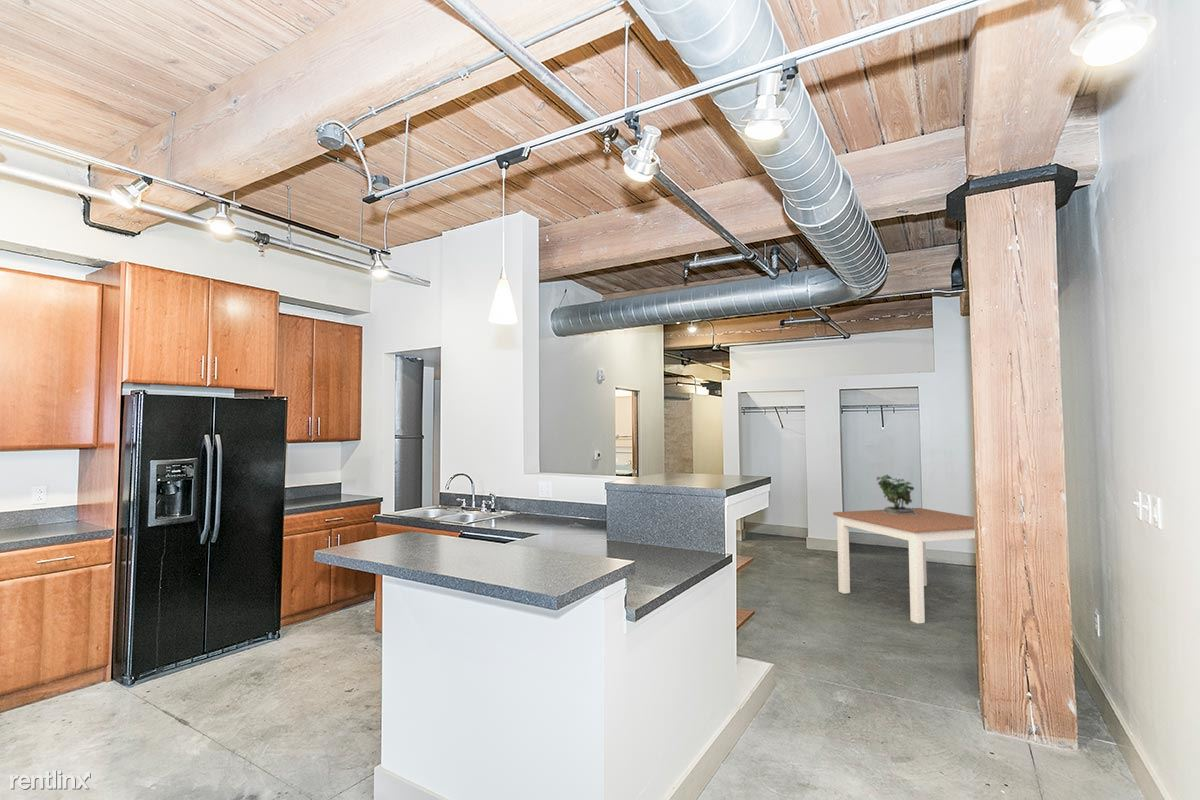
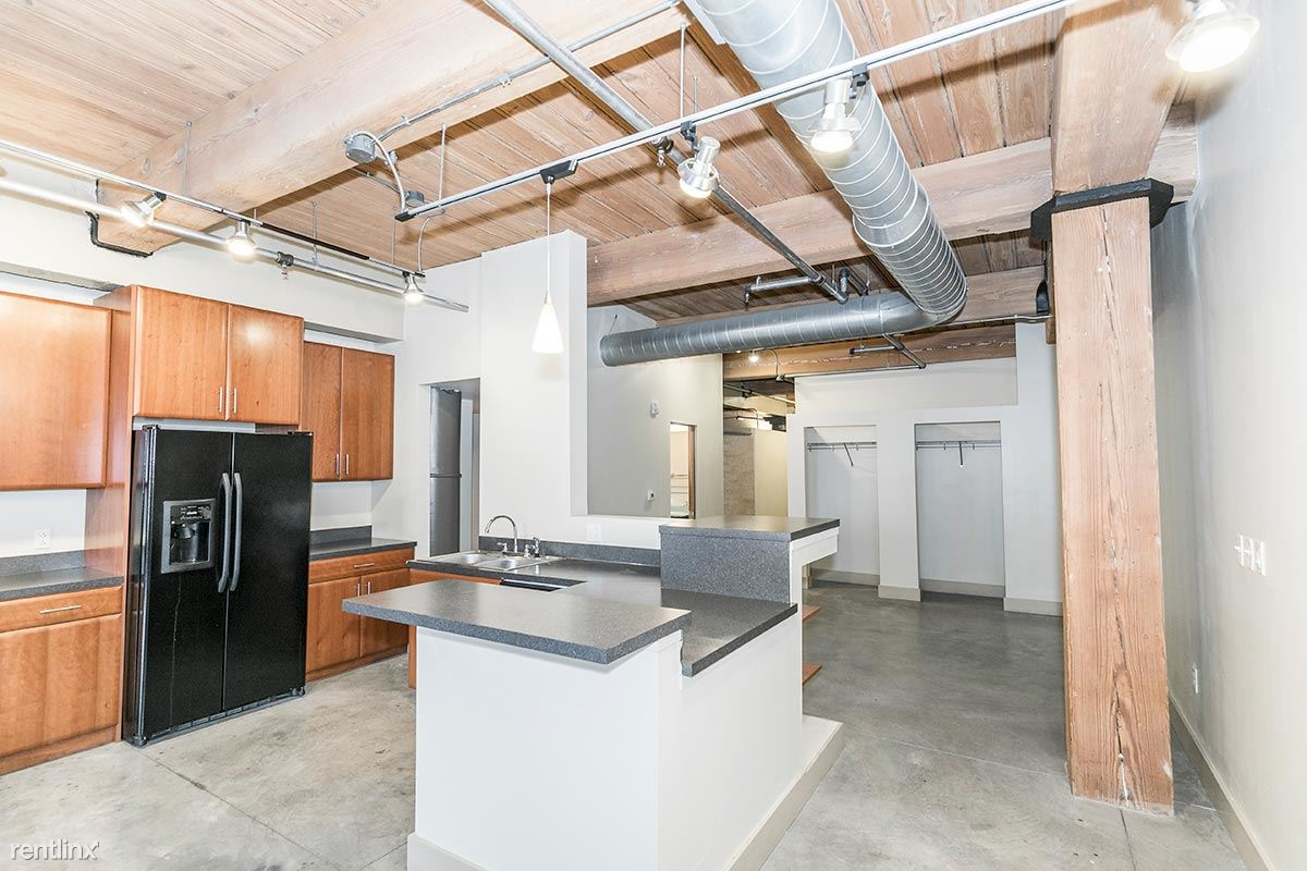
- dining table [832,507,976,624]
- potted plant [875,472,917,515]
